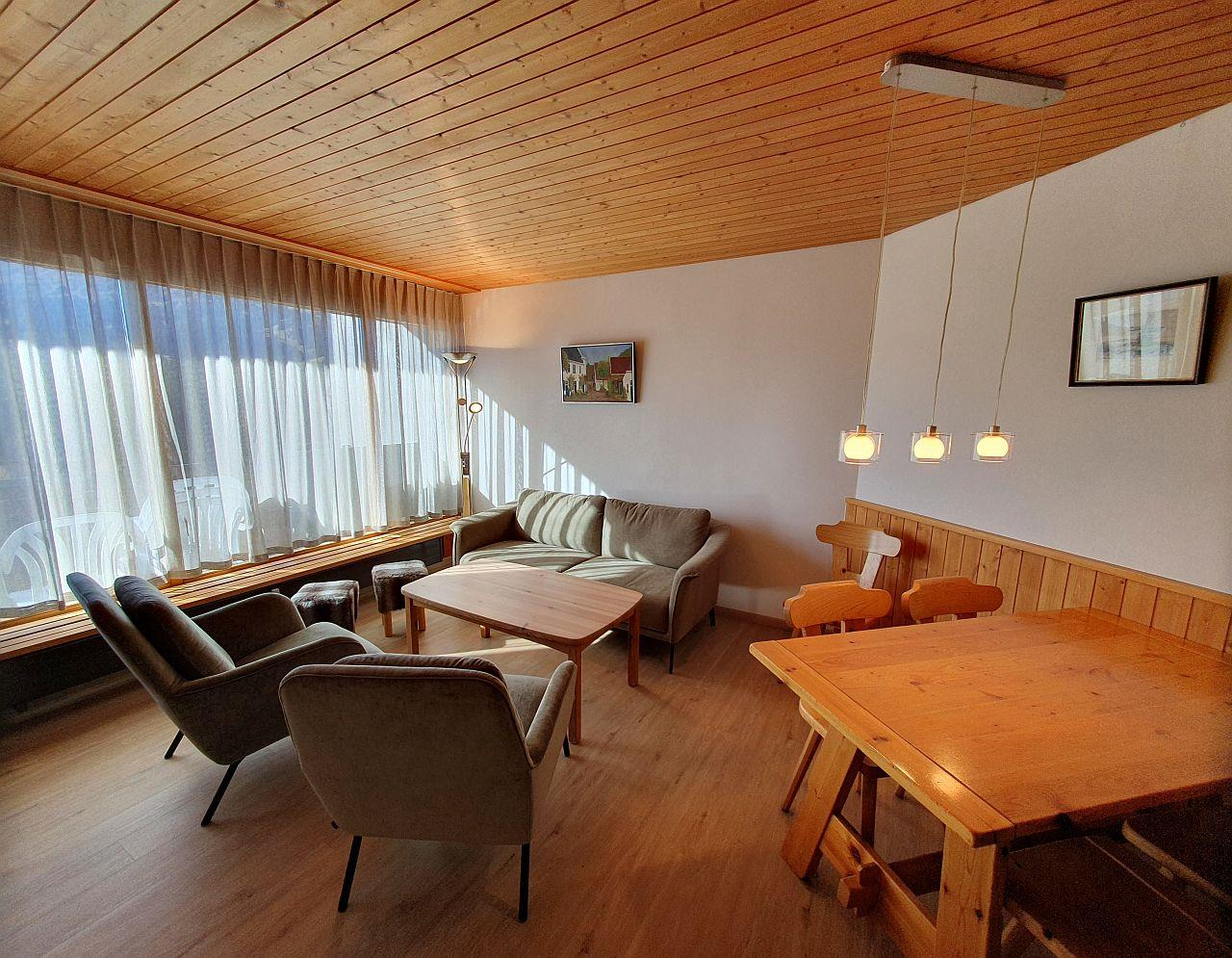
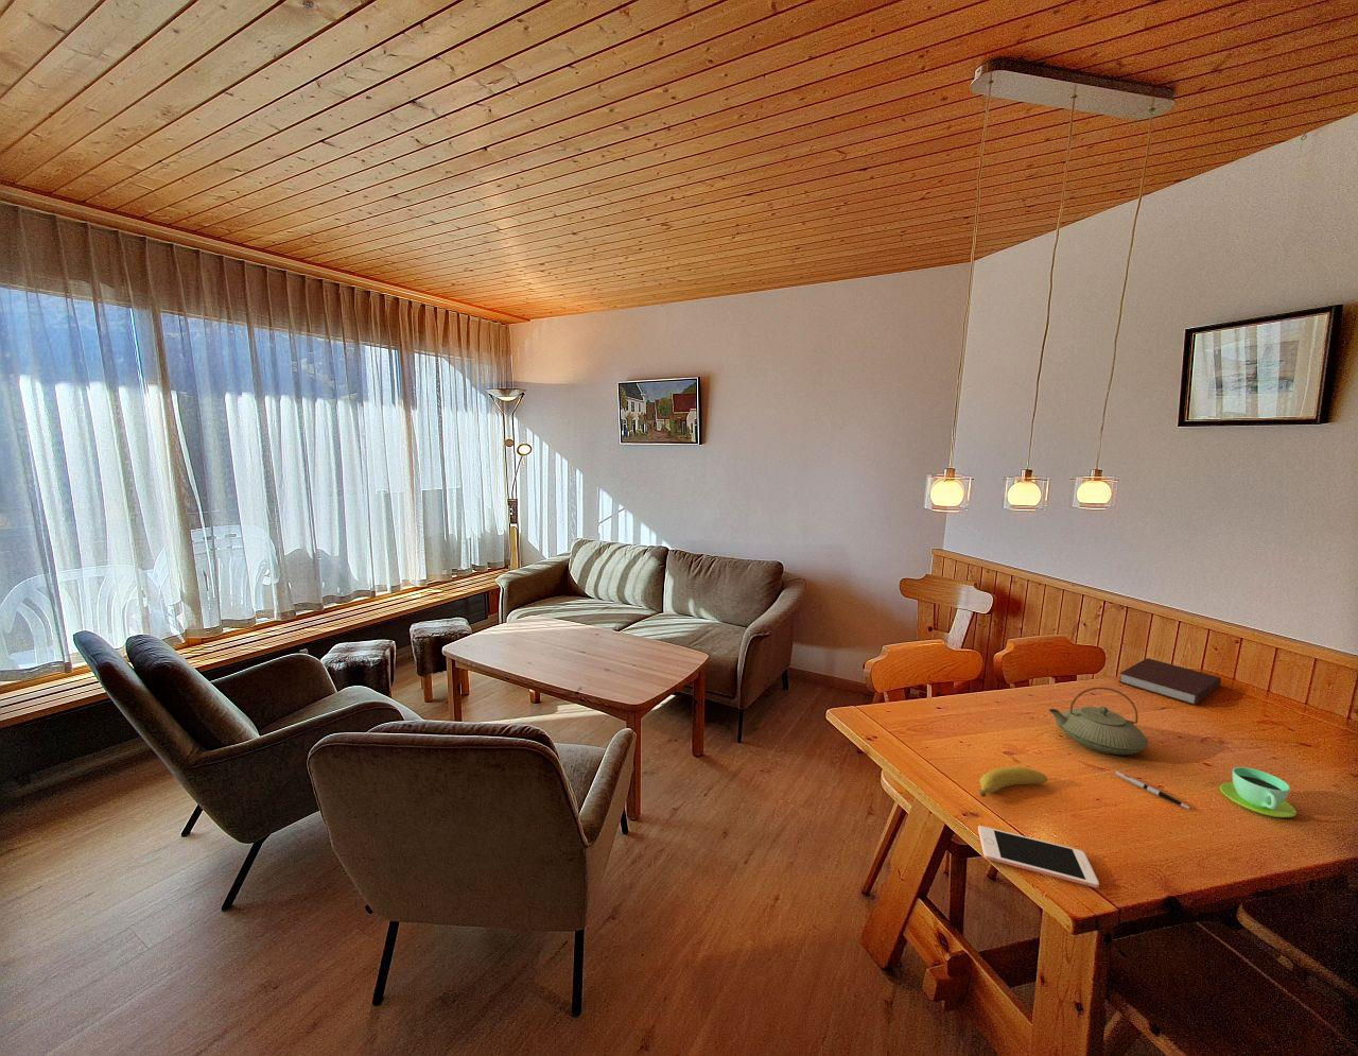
+ cup [1219,766,1297,818]
+ cell phone [977,825,1100,890]
+ teapot [1048,687,1149,756]
+ notebook [1118,657,1222,705]
+ fruit [979,766,1048,798]
+ pen [1114,771,1194,811]
